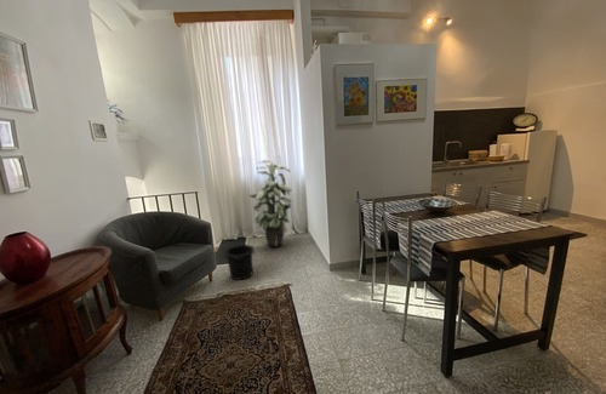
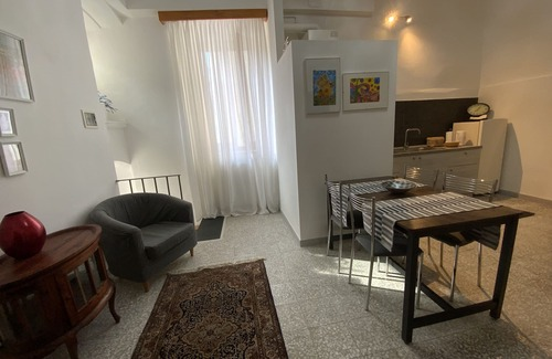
- indoor plant [247,159,293,247]
- trash can [223,242,256,281]
